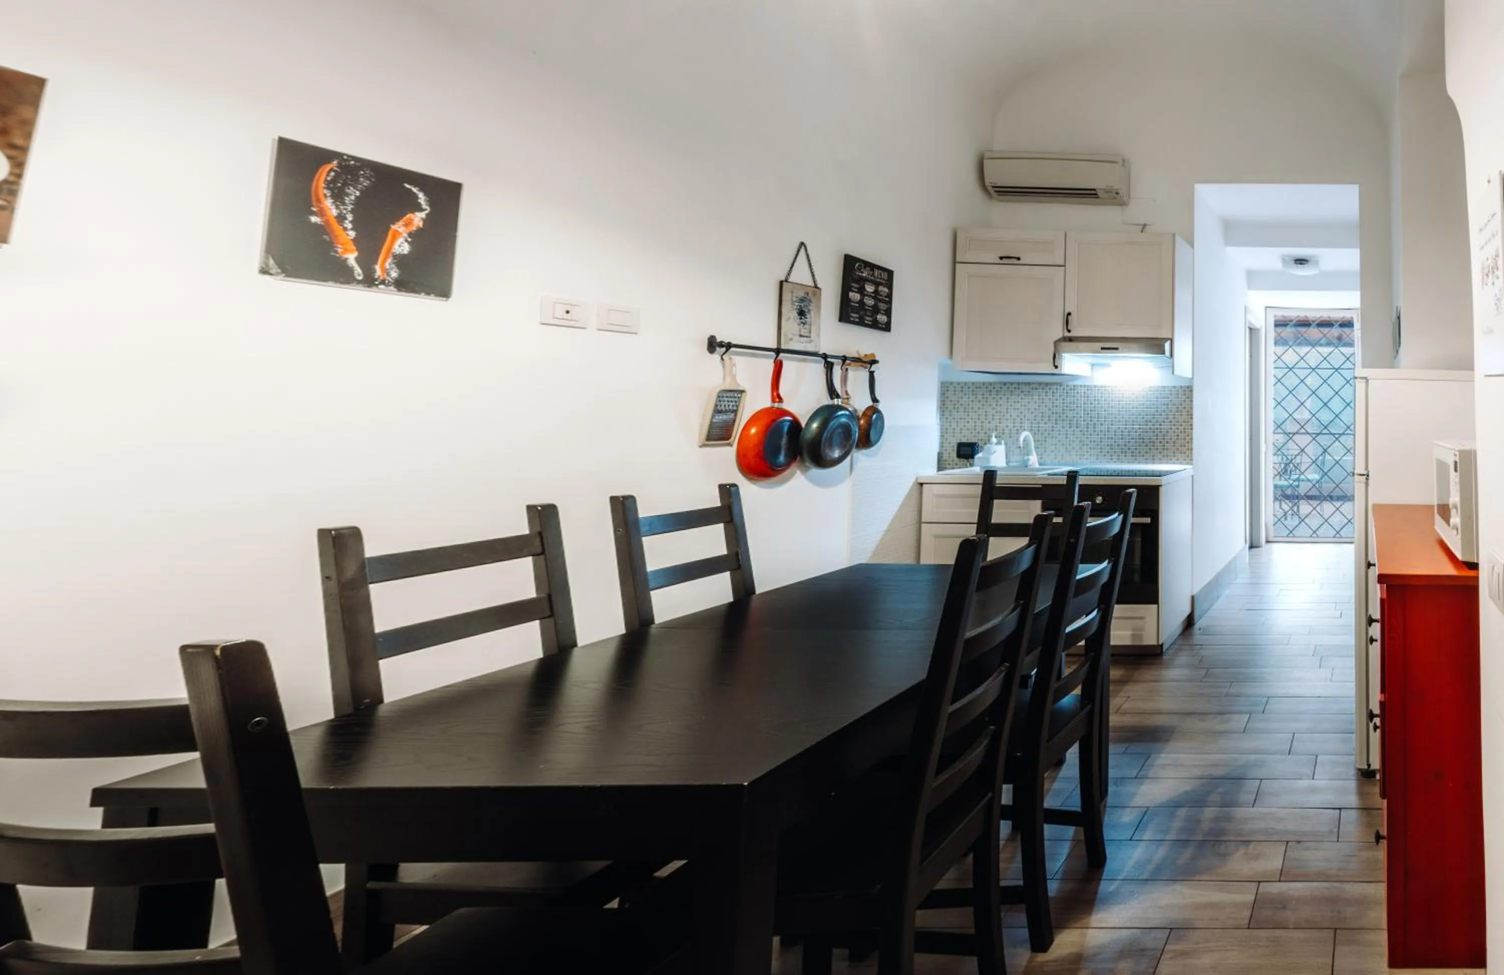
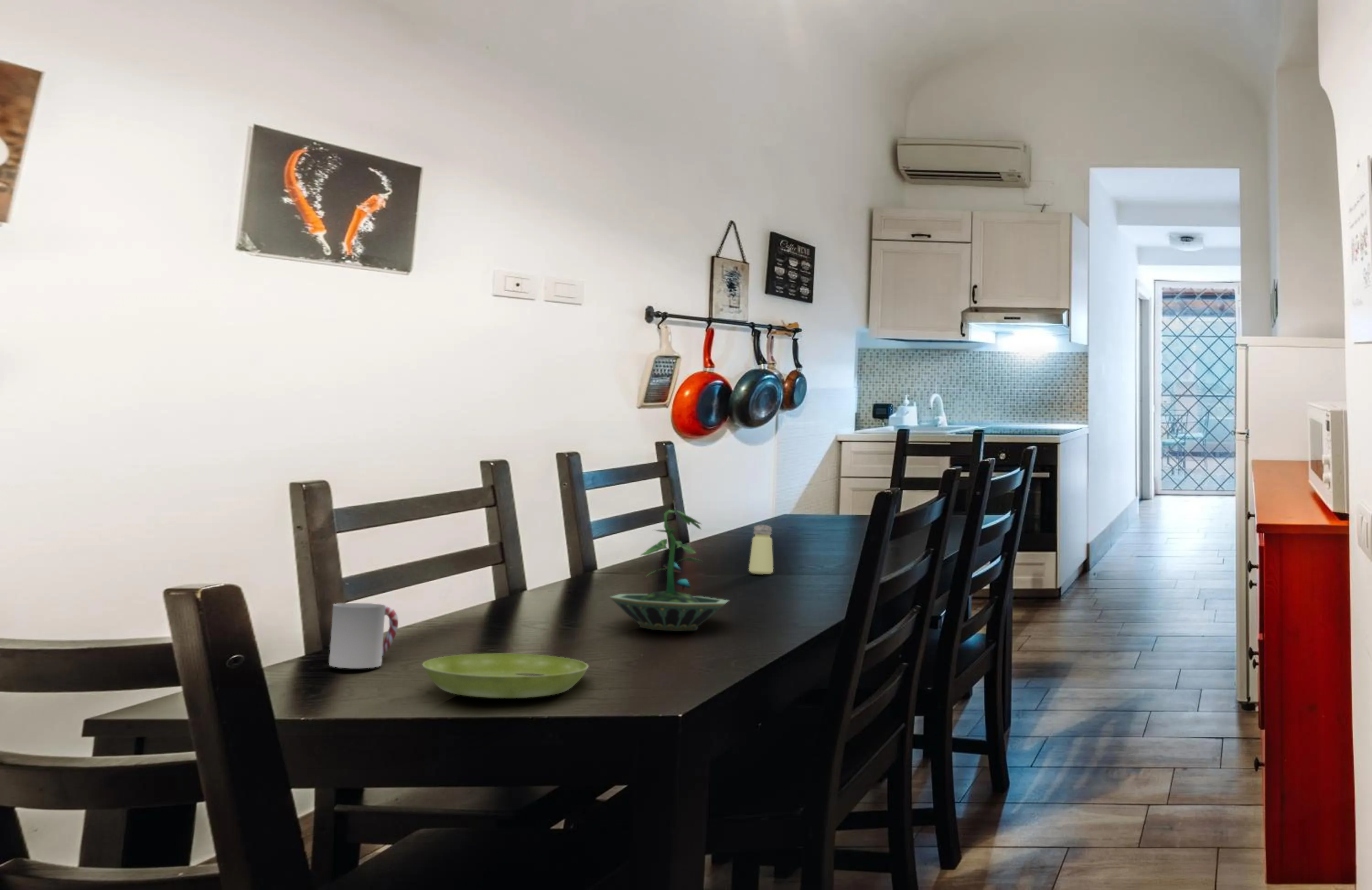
+ terrarium [609,509,730,632]
+ saucer [422,653,589,698]
+ saltshaker [748,524,774,575]
+ cup [328,602,399,669]
